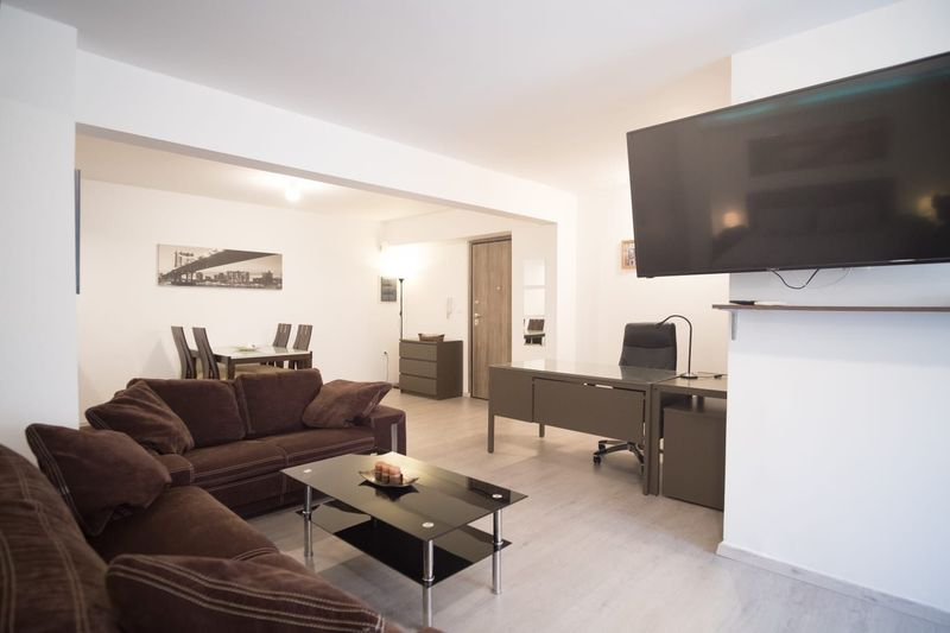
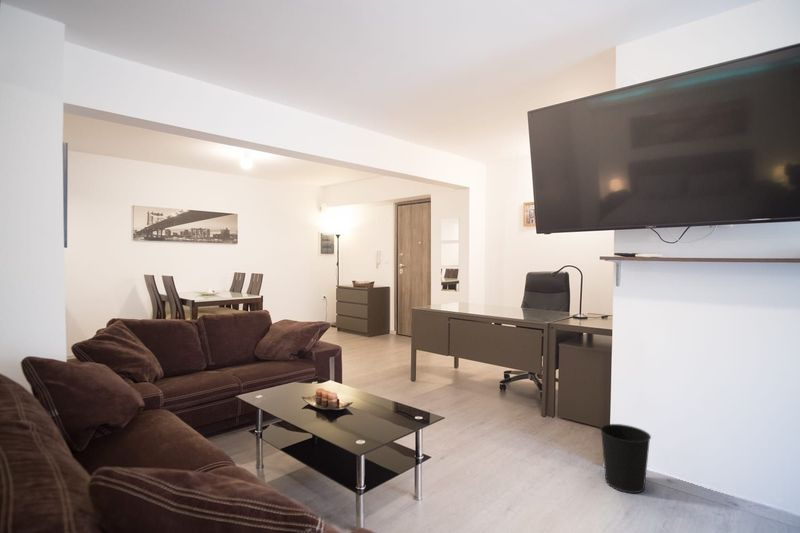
+ wastebasket [599,423,652,494]
